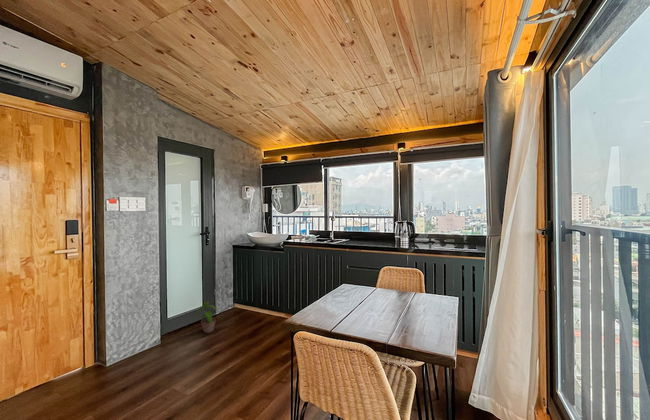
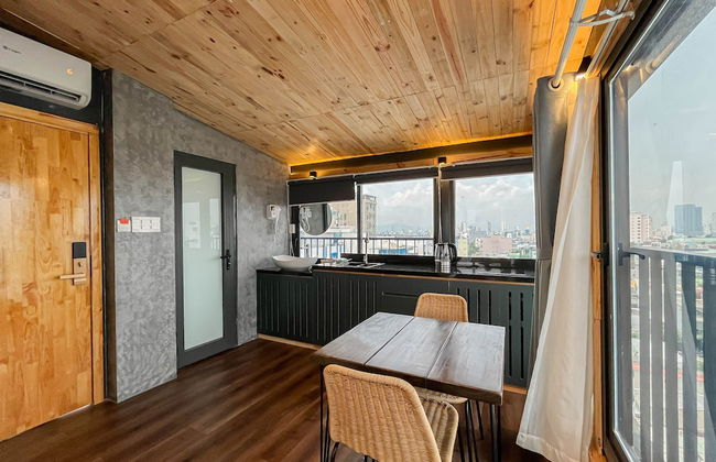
- potted plant [196,301,219,334]
